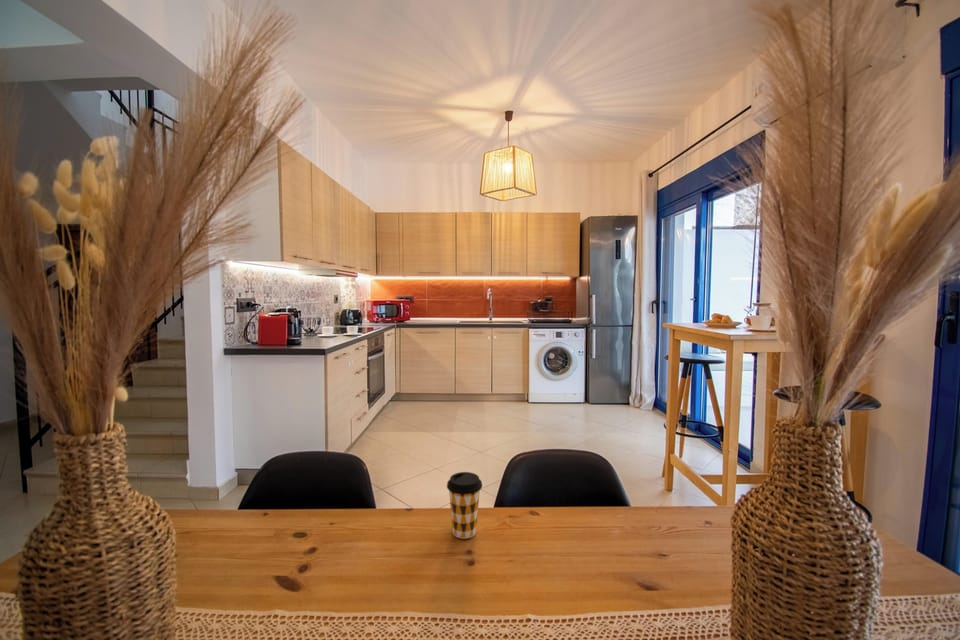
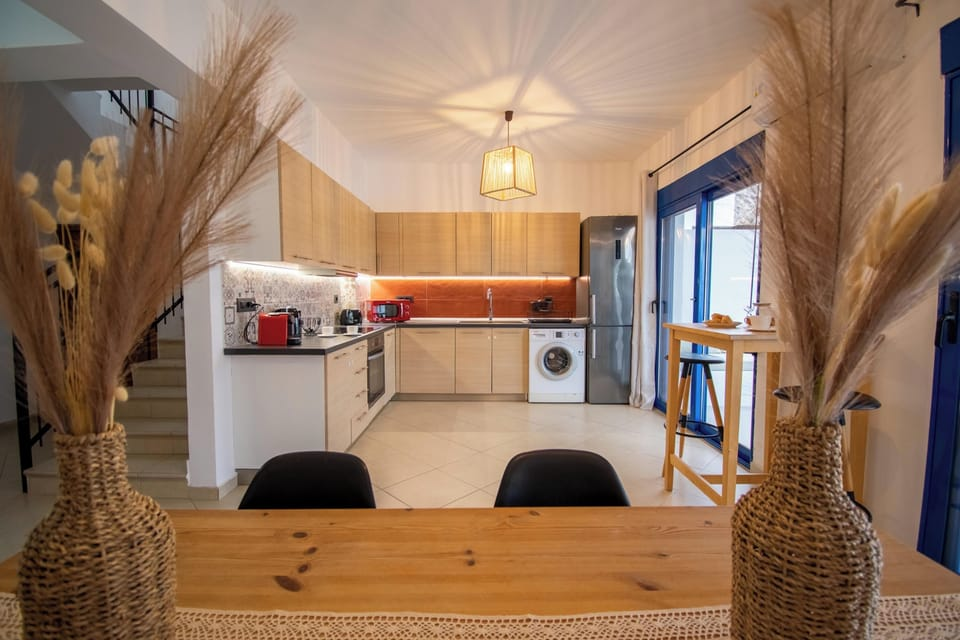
- coffee cup [446,471,483,540]
